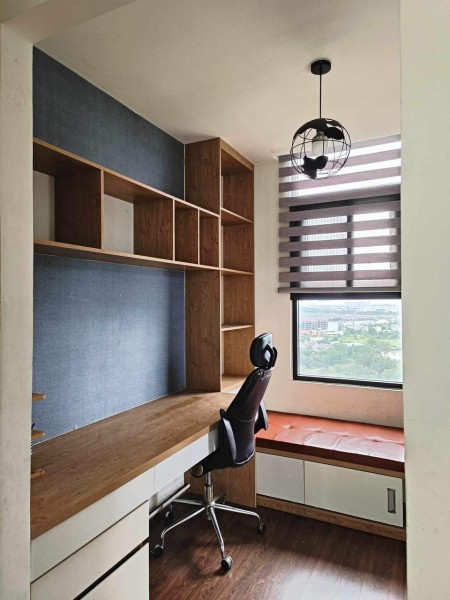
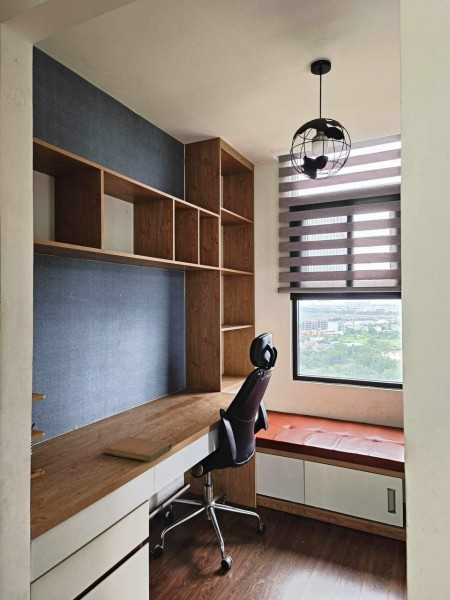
+ notebook [104,436,173,463]
